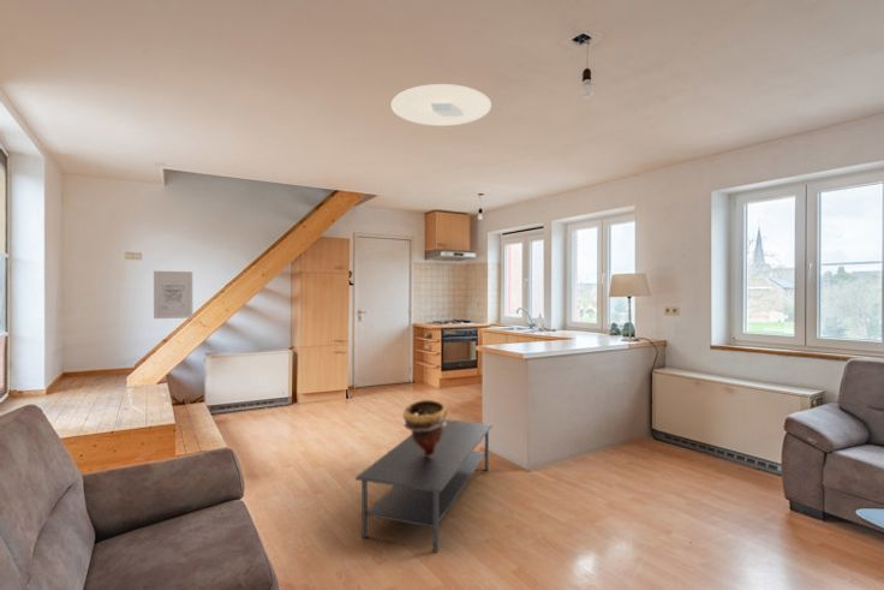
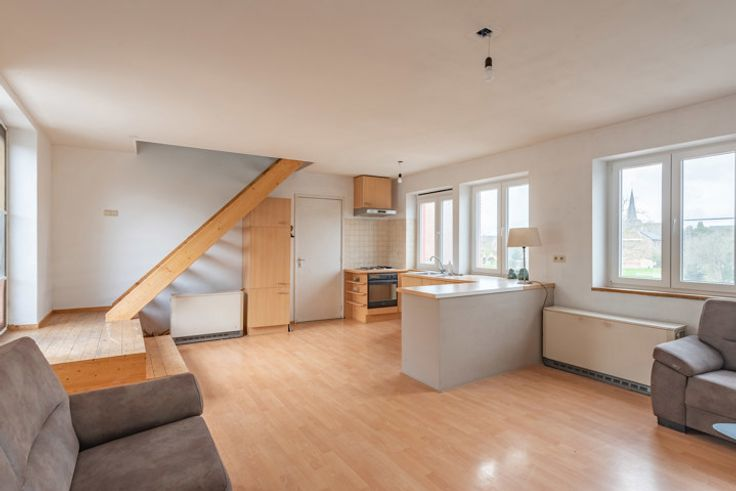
- coffee table [354,418,494,554]
- ceiling light [390,83,492,127]
- decorative bowl [402,399,448,457]
- wall art [153,270,193,320]
